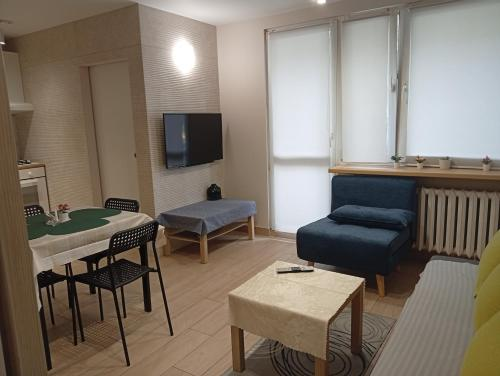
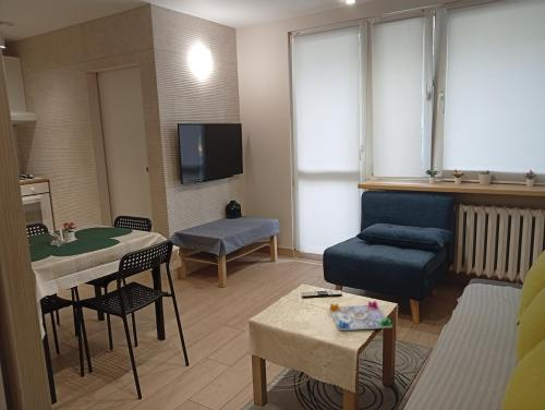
+ board game [328,300,393,331]
